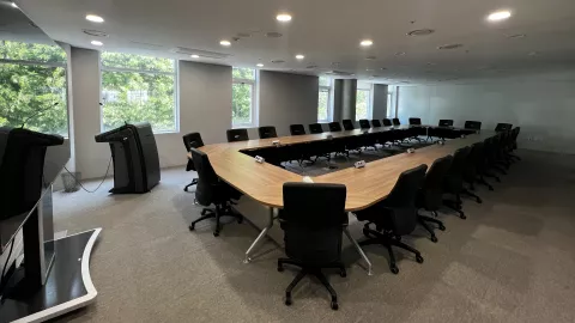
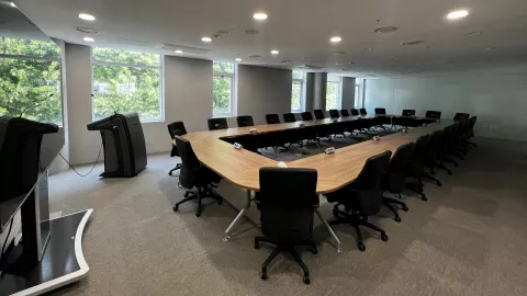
- wastebasket [60,171,83,193]
